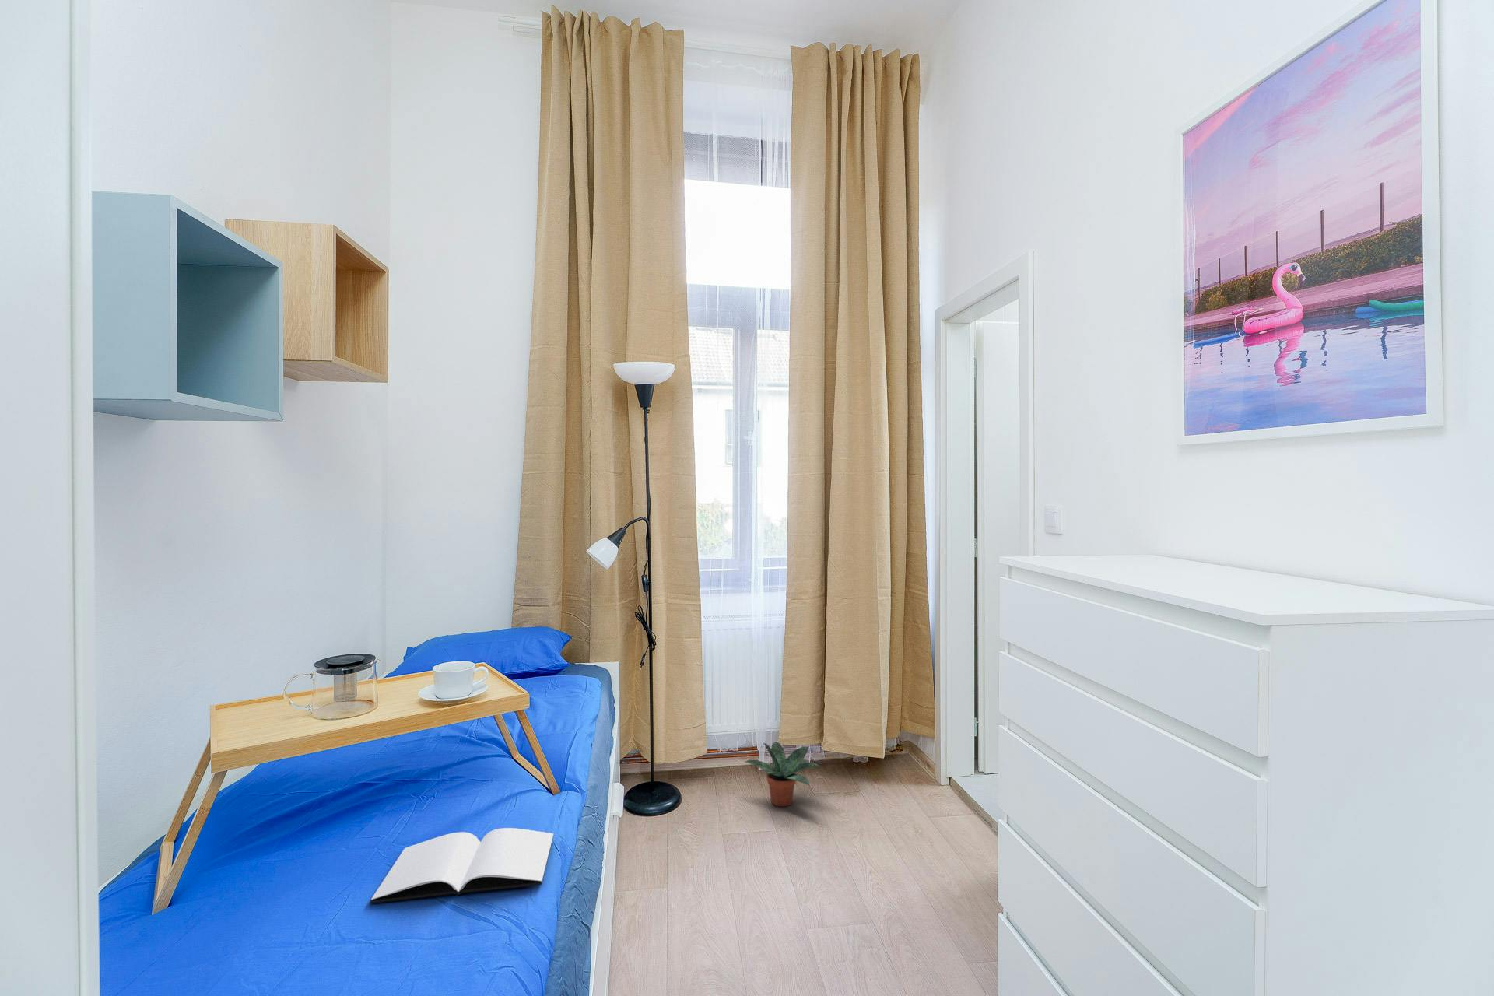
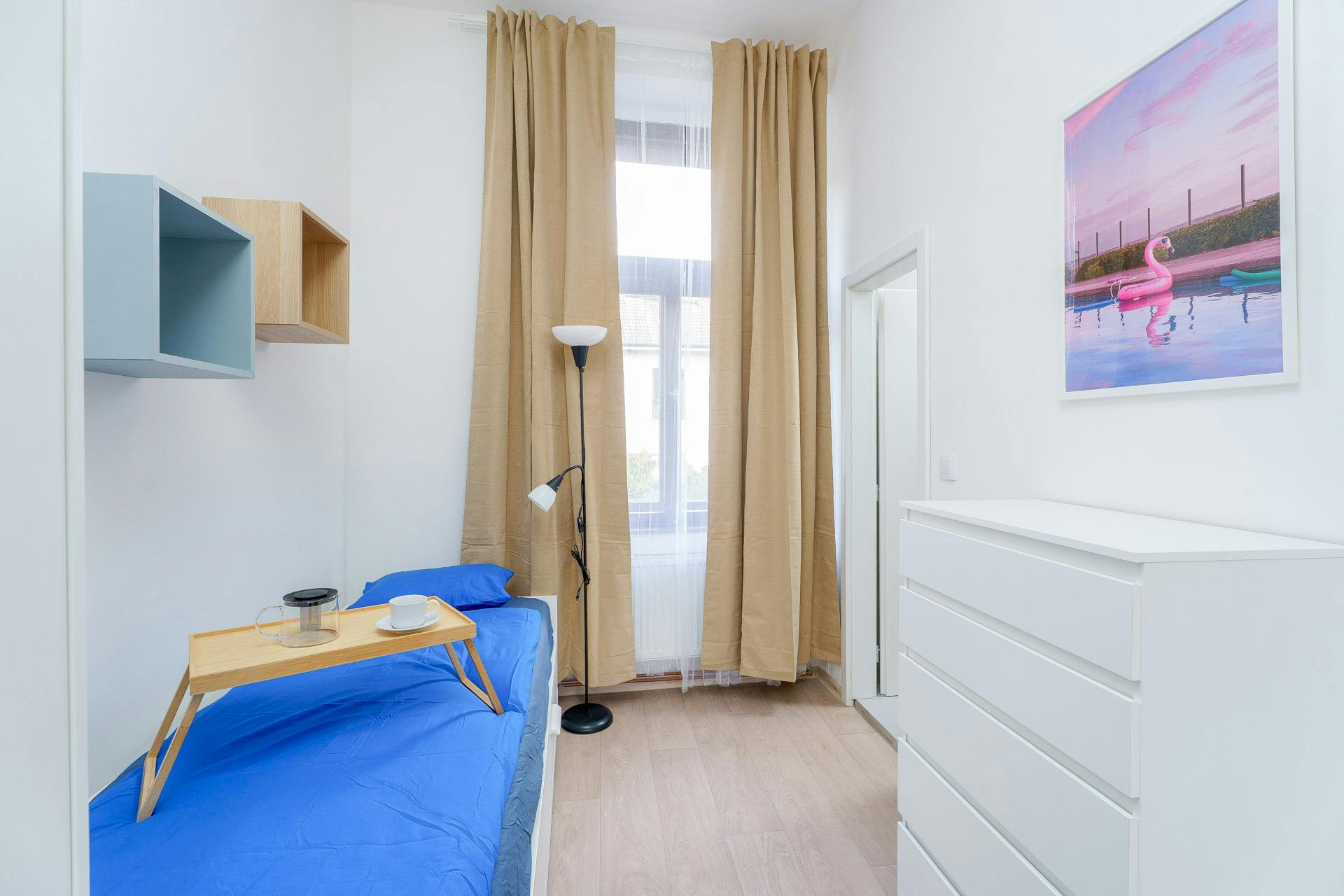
- book [369,827,554,904]
- potted plant [744,740,820,808]
